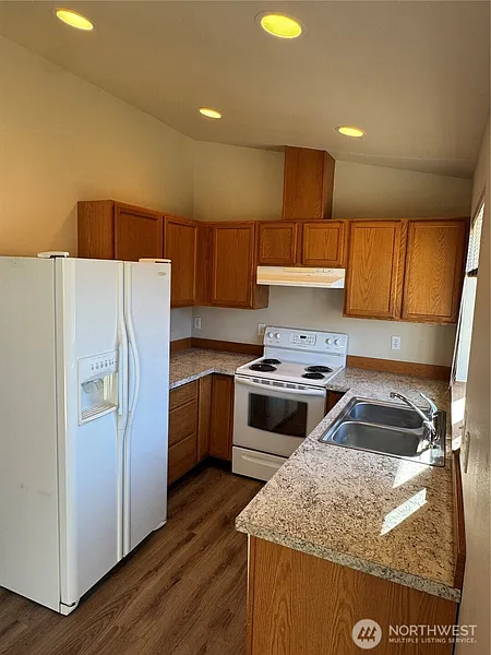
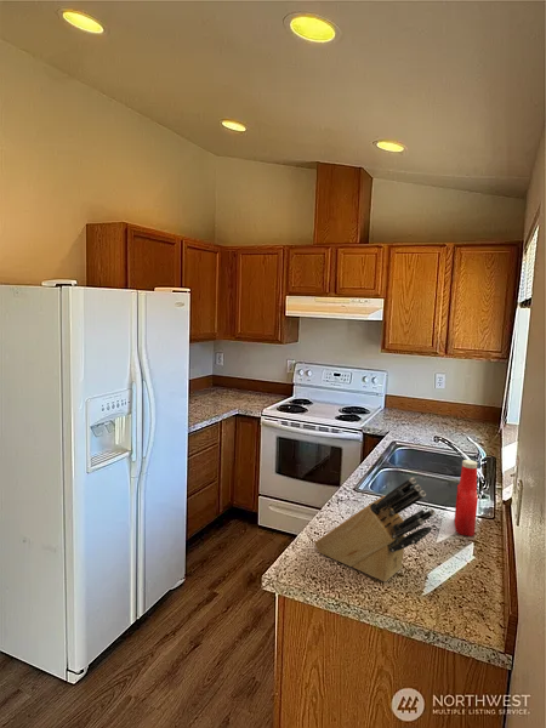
+ knife block [313,477,437,582]
+ soap bottle [454,459,479,538]
